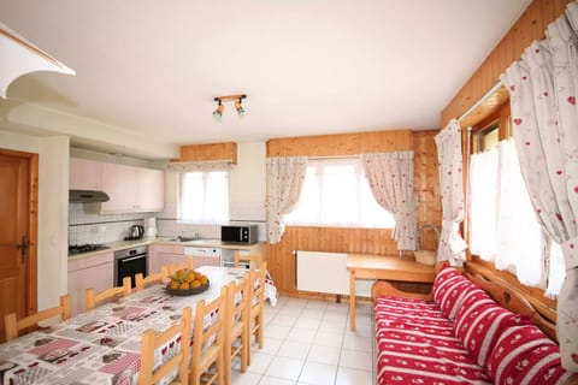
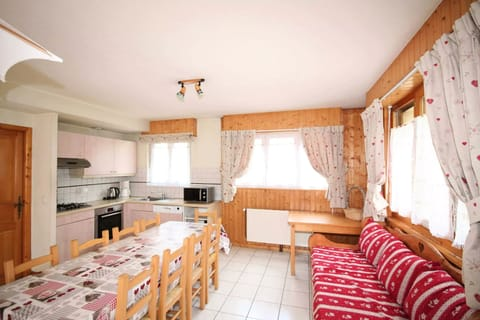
- fruit bowl [165,268,211,297]
